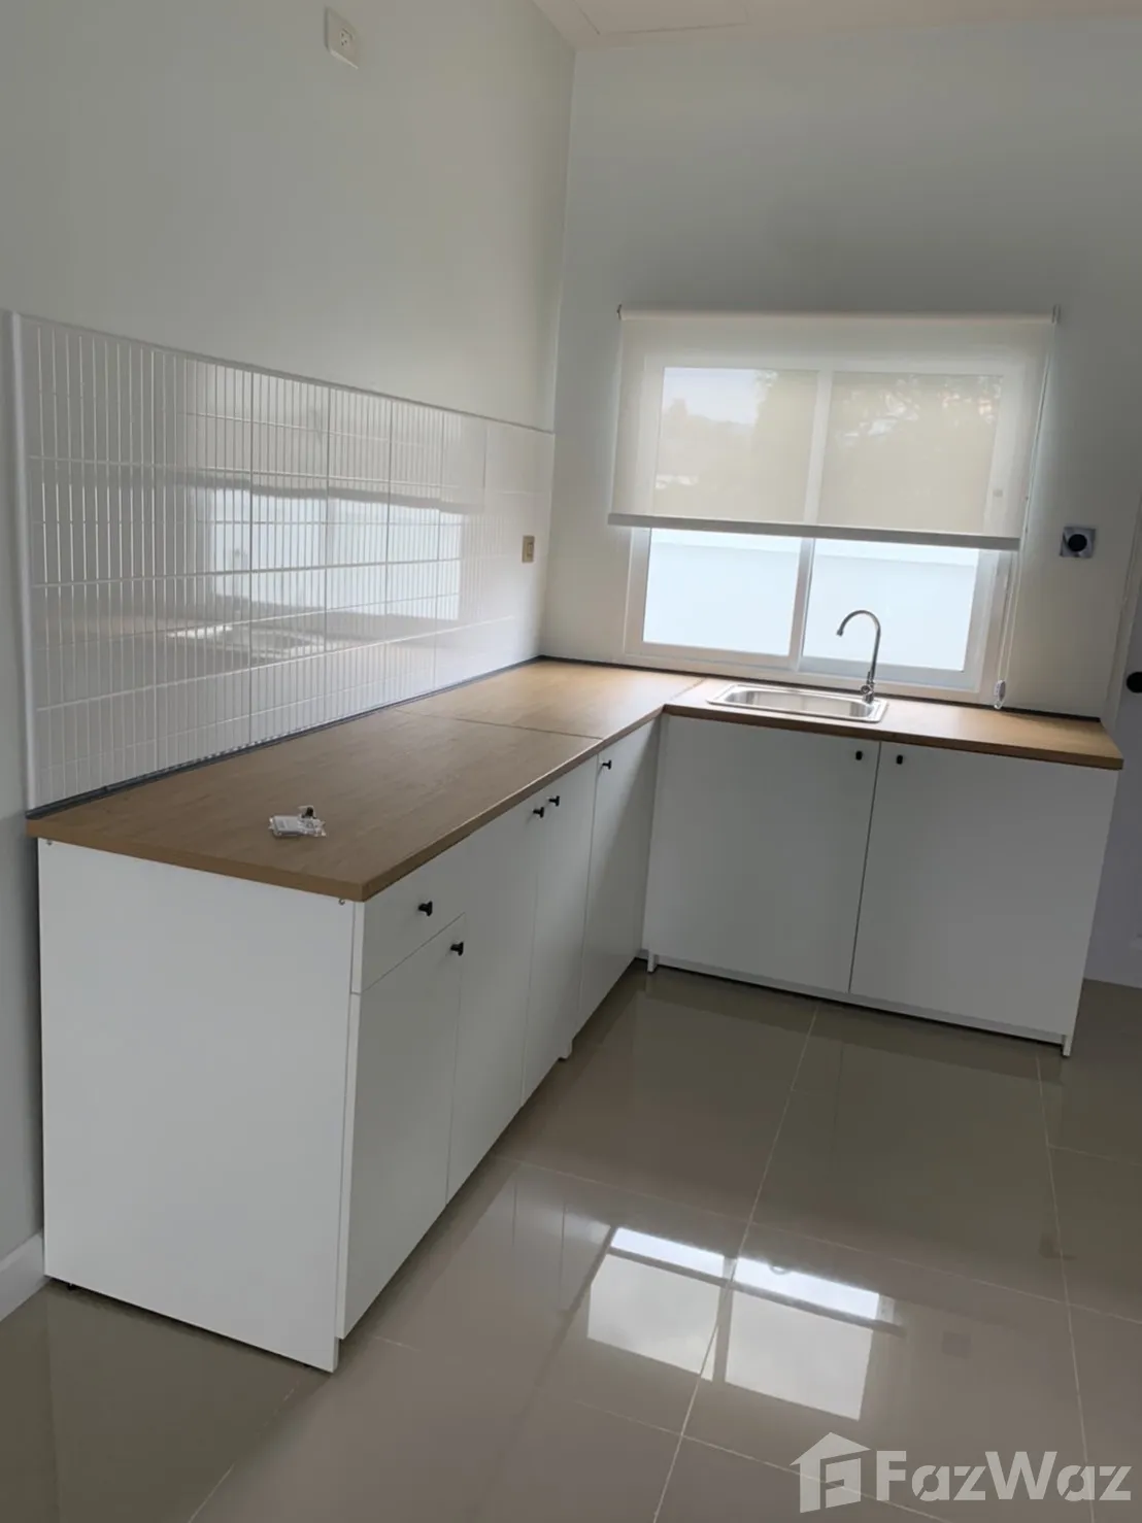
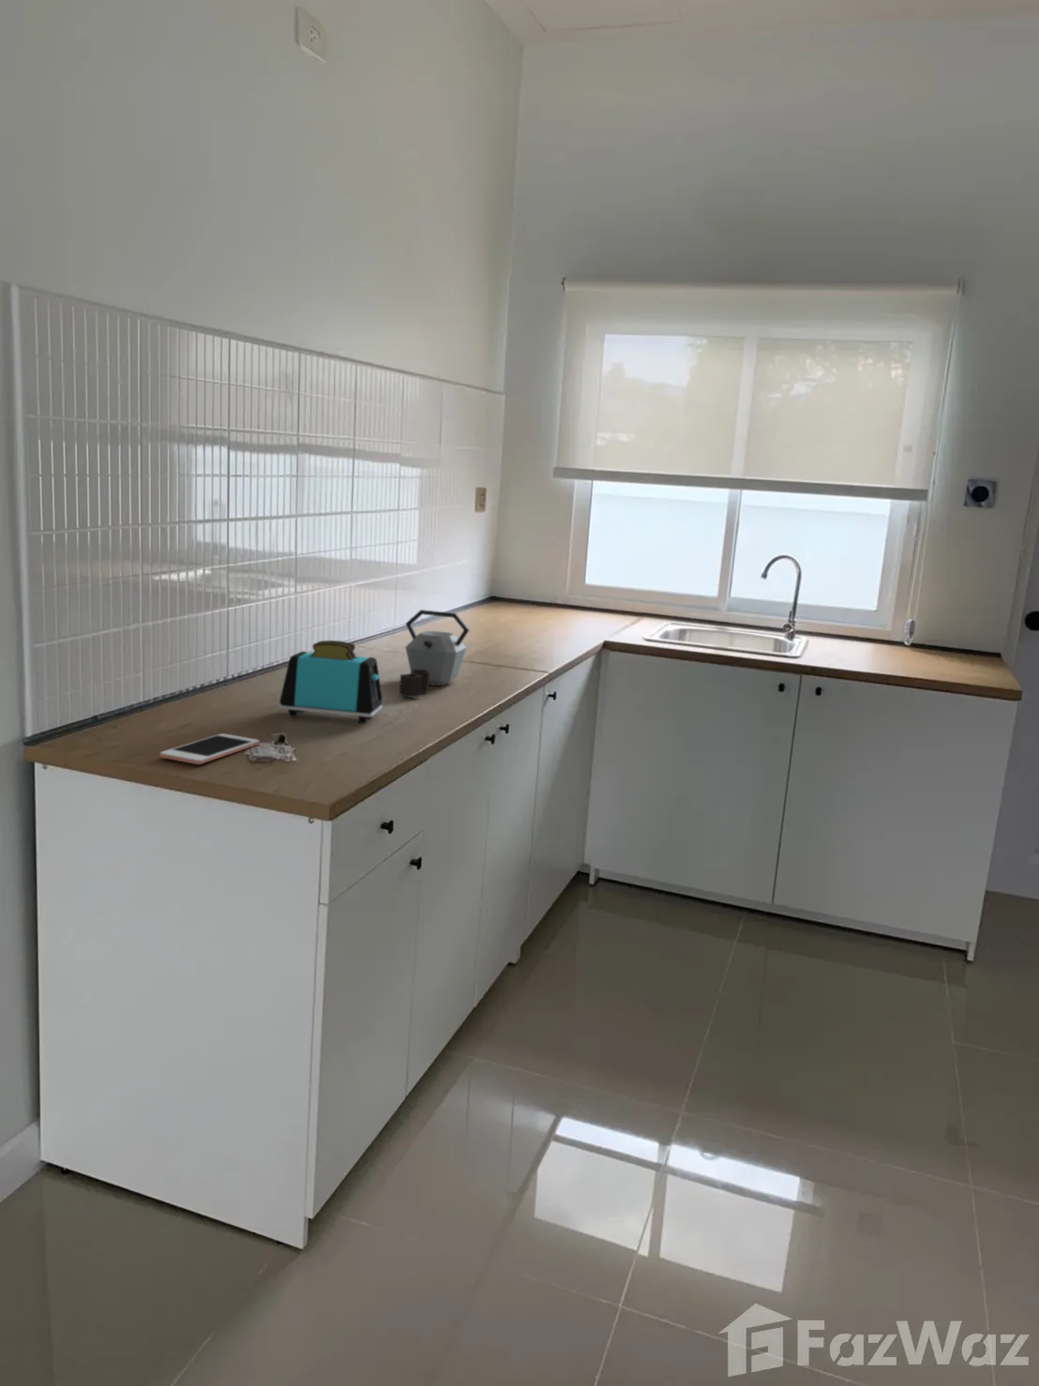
+ toaster [278,640,383,725]
+ kettle [398,609,470,698]
+ cell phone [159,732,260,765]
